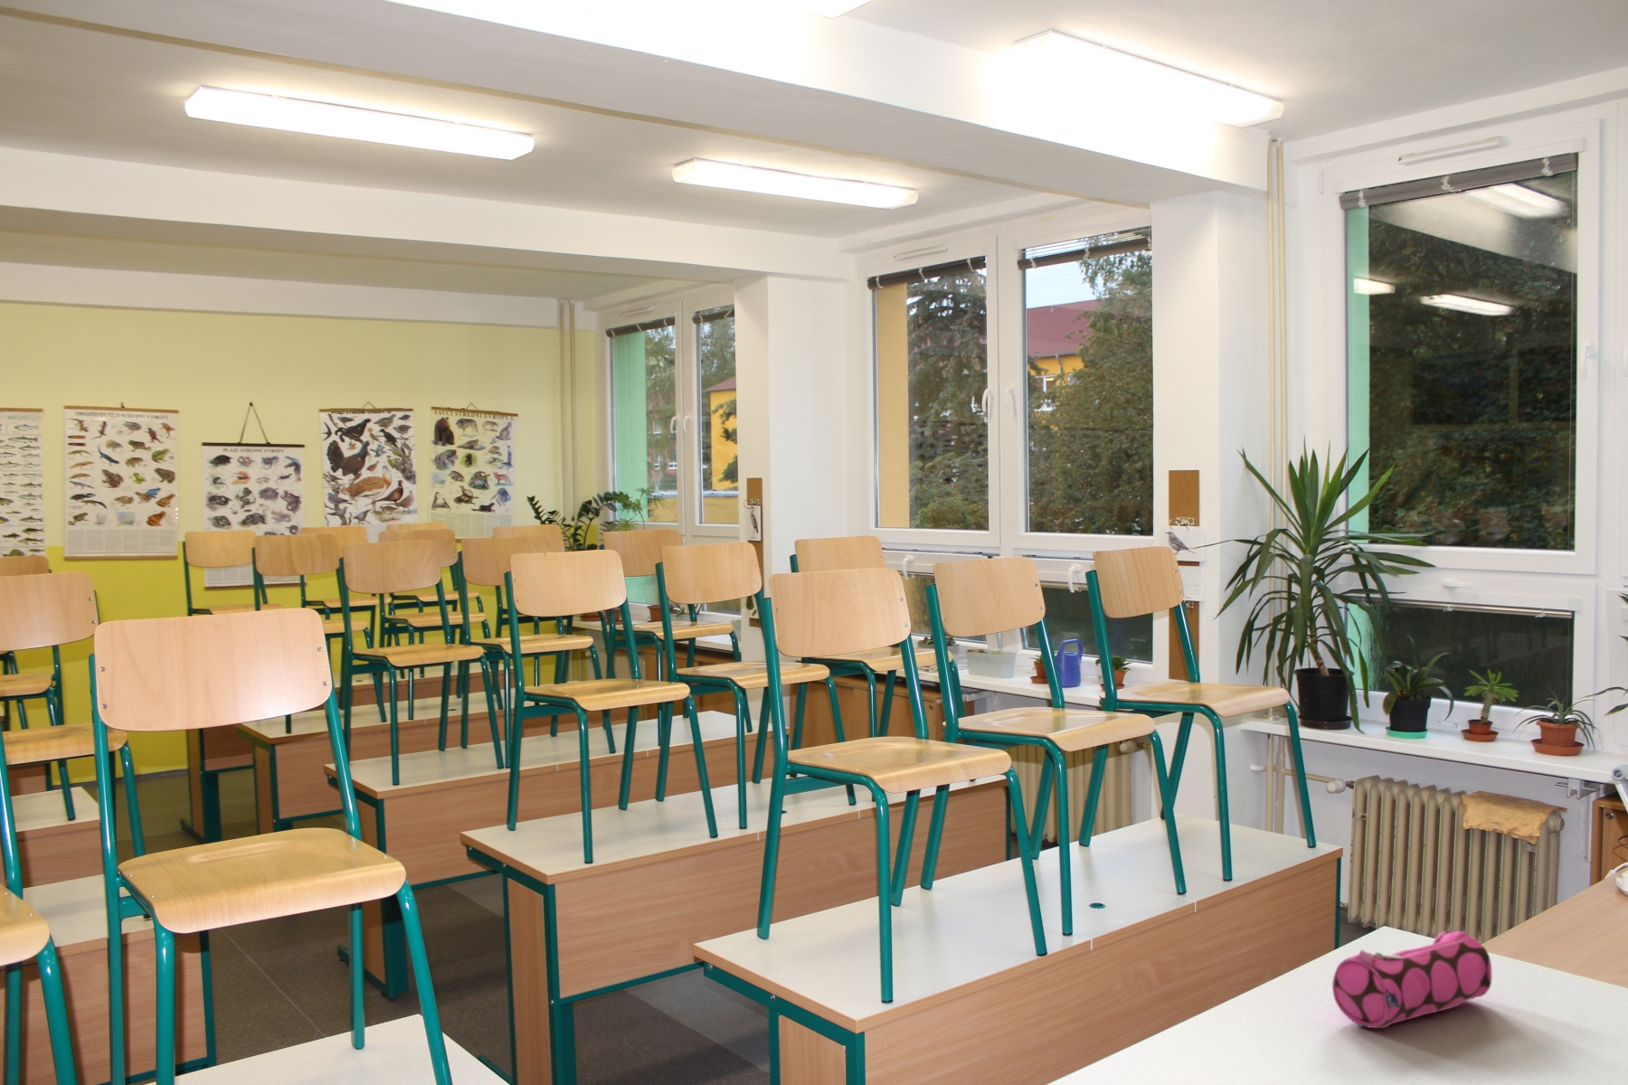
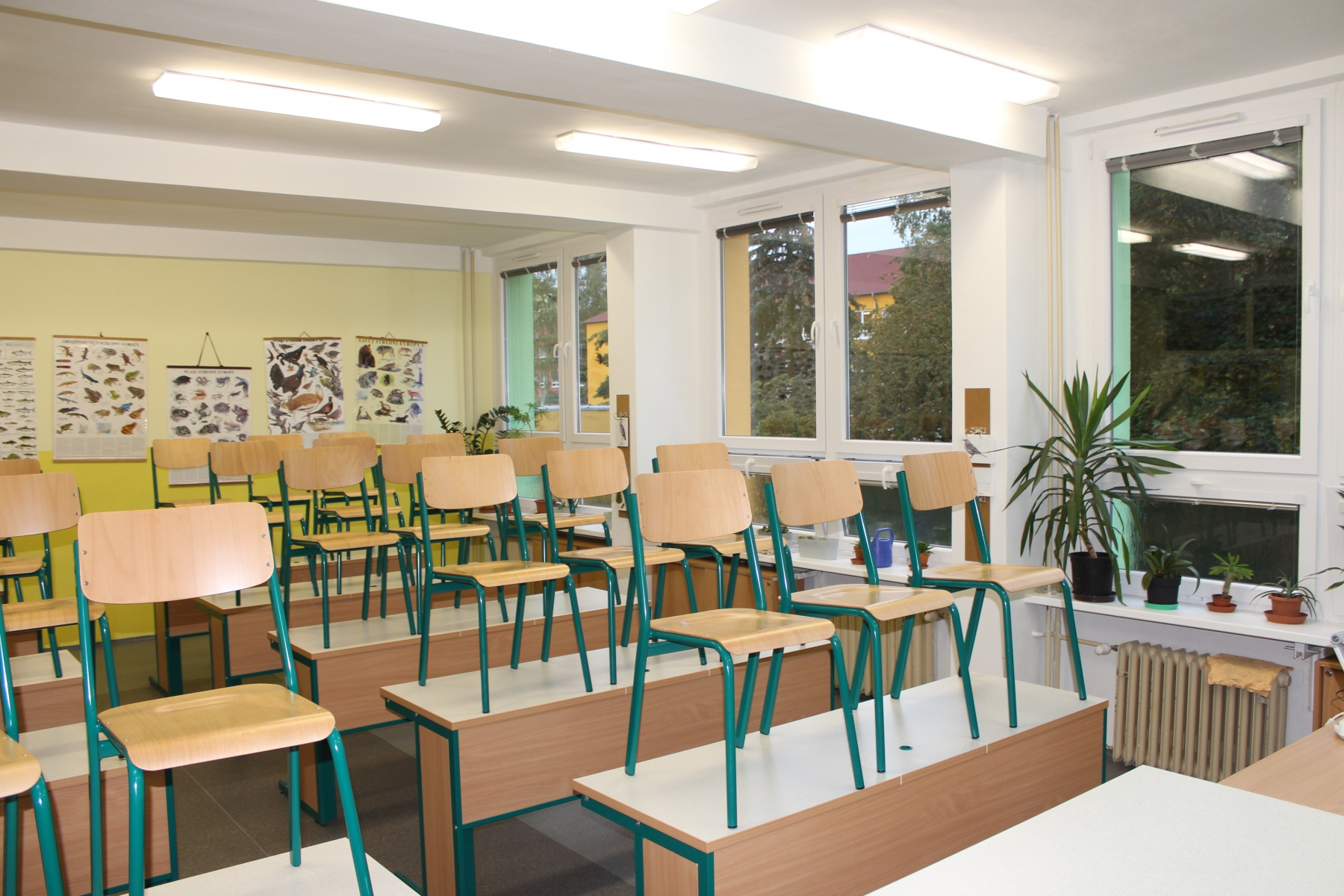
- pencil case [1331,930,1492,1029]
